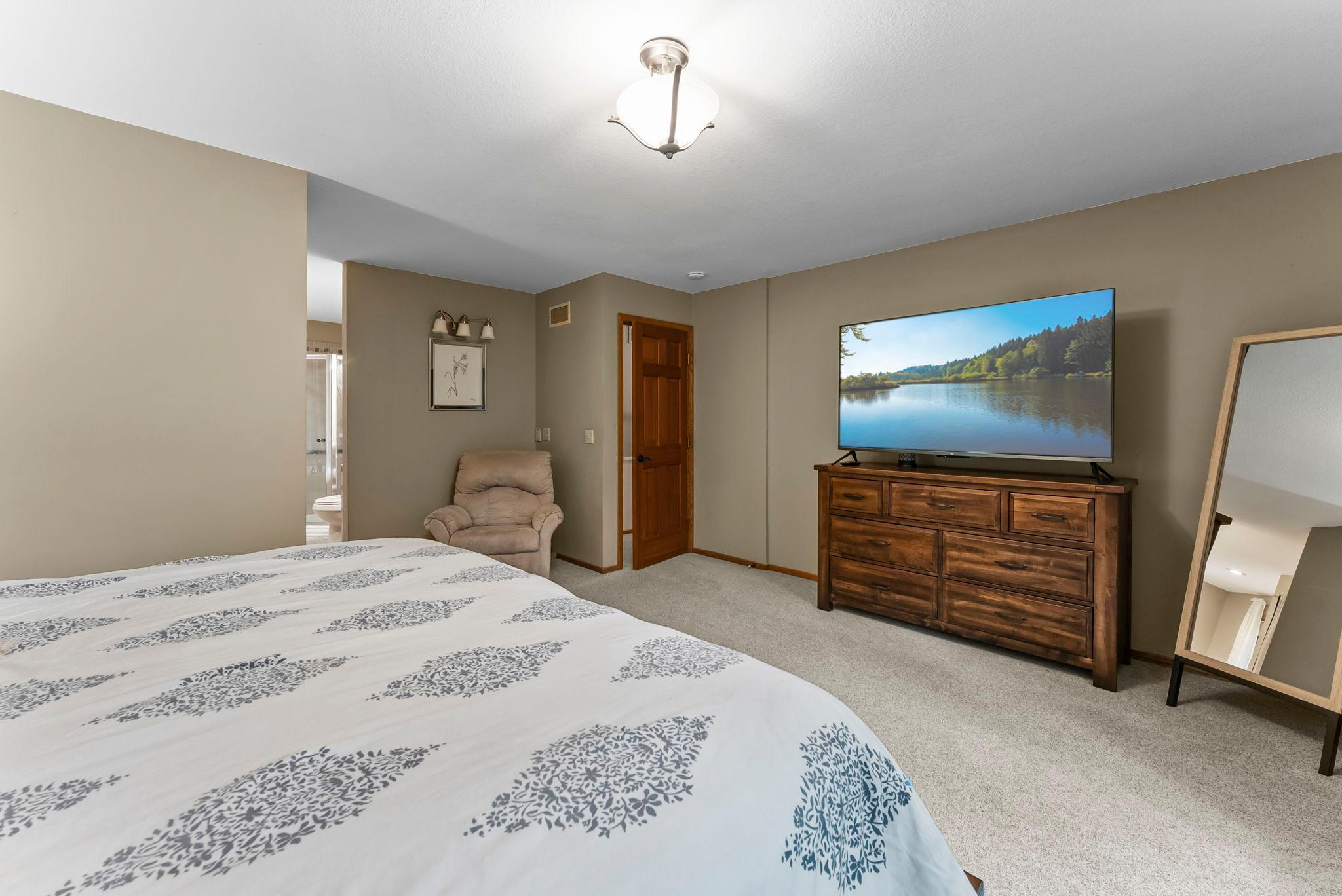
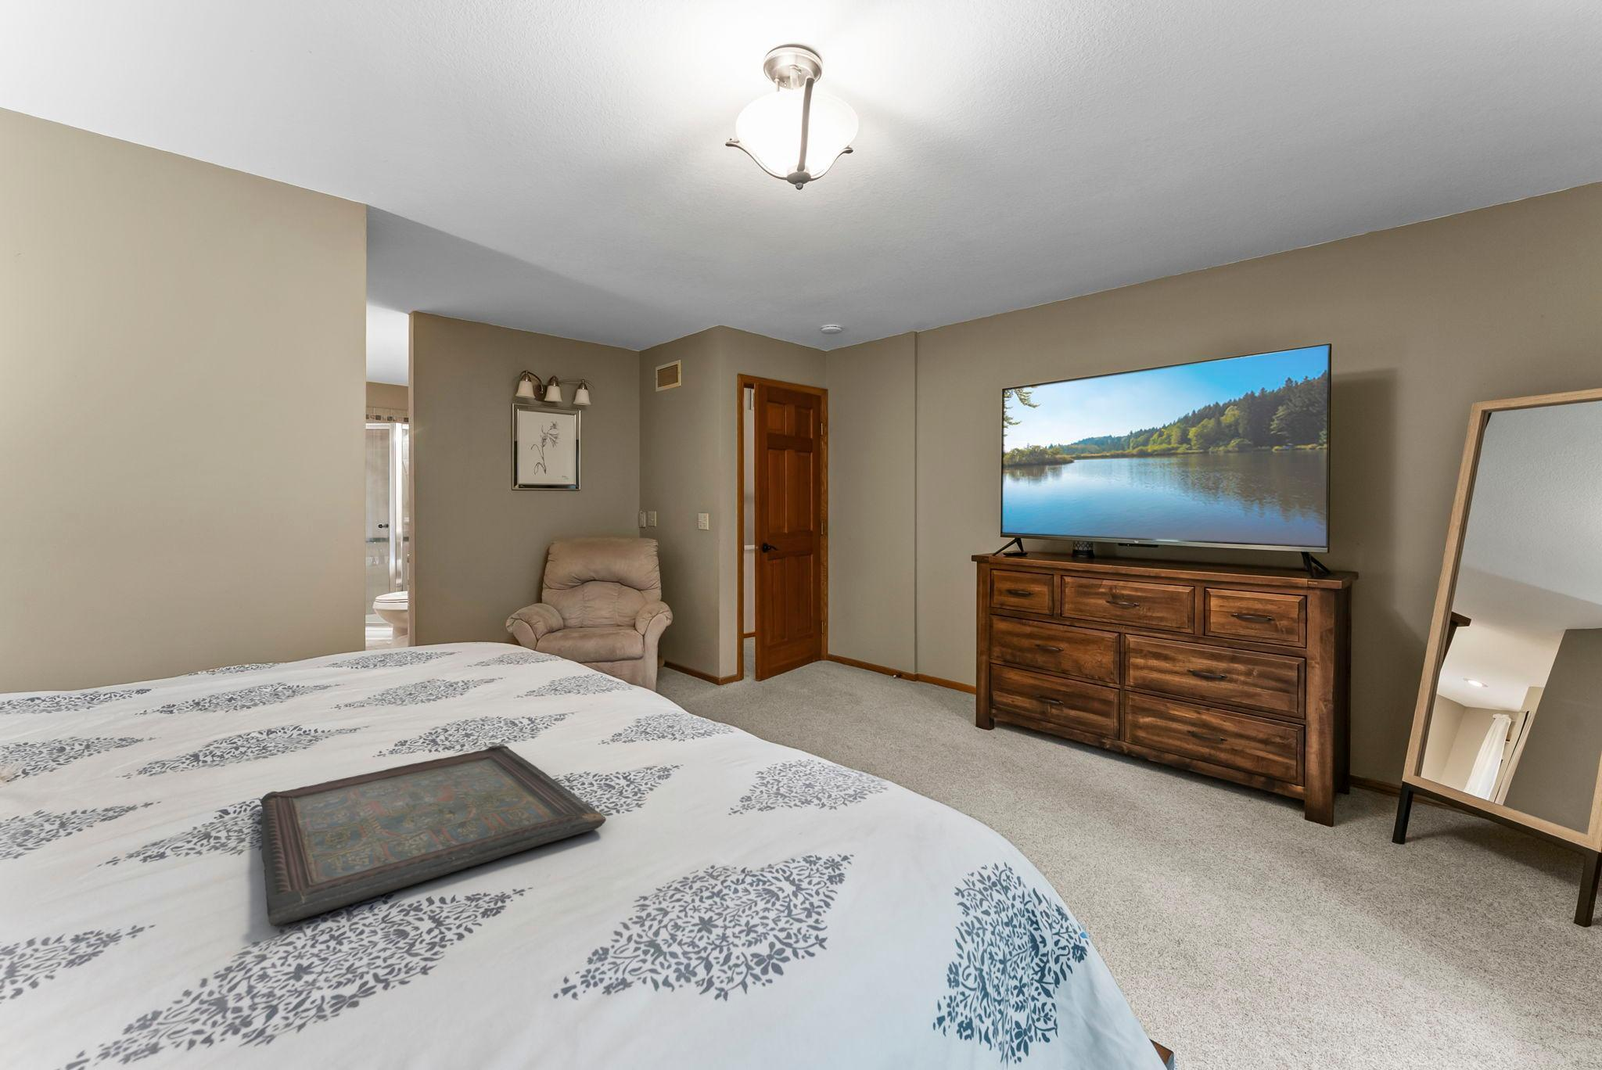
+ serving tray [260,745,606,927]
